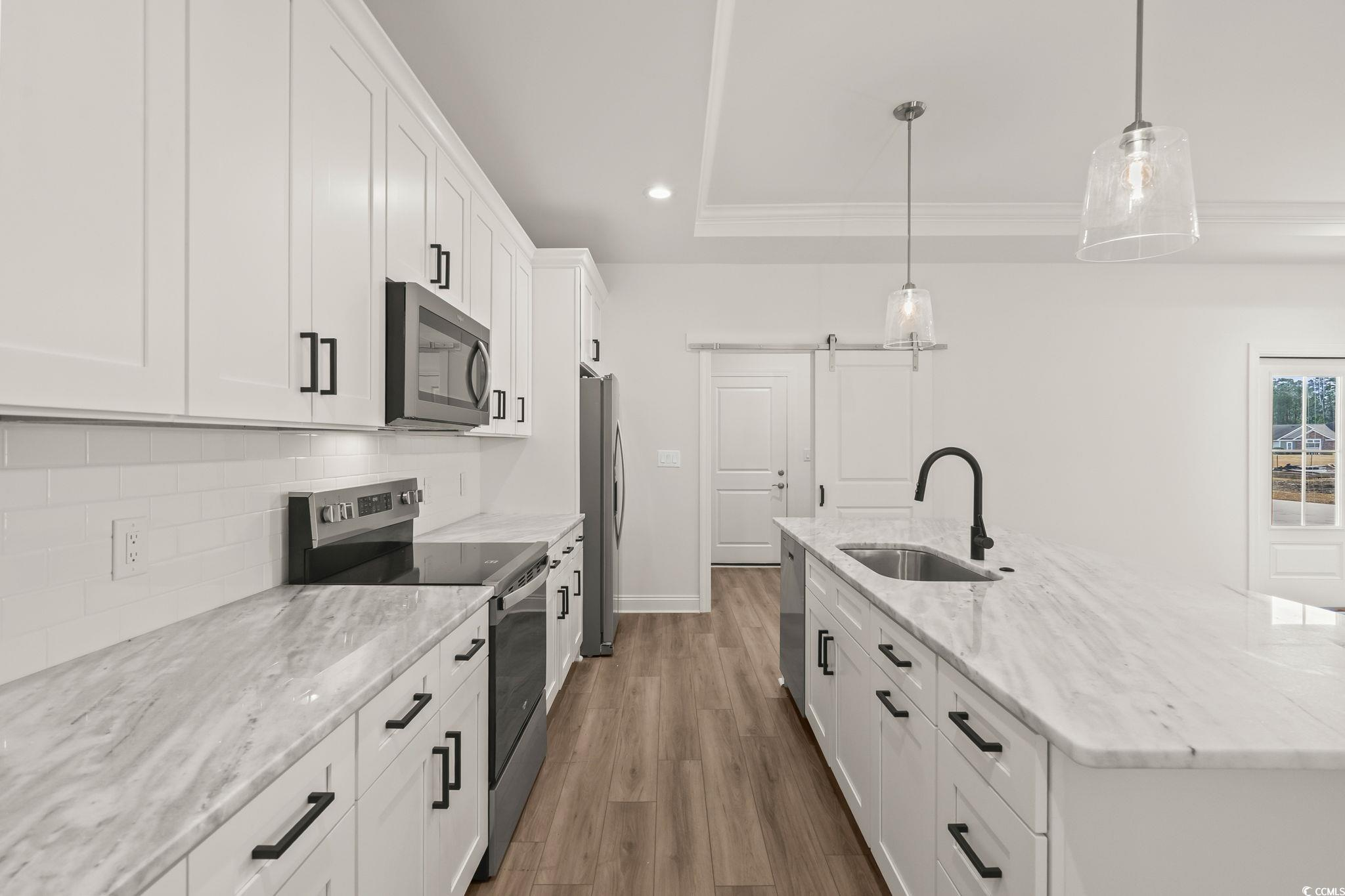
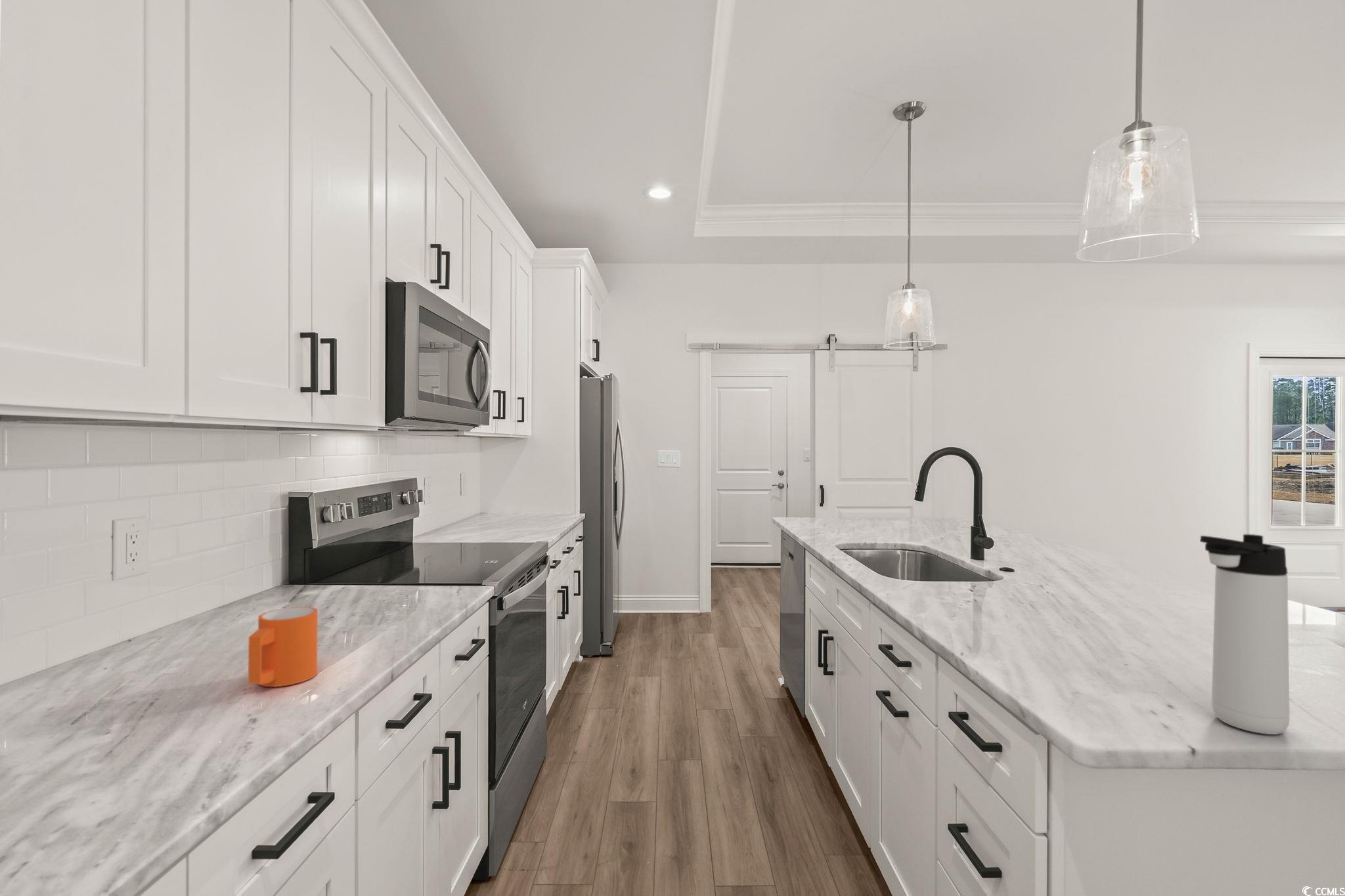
+ mug [248,606,319,688]
+ thermos bottle [1199,534,1290,735]
